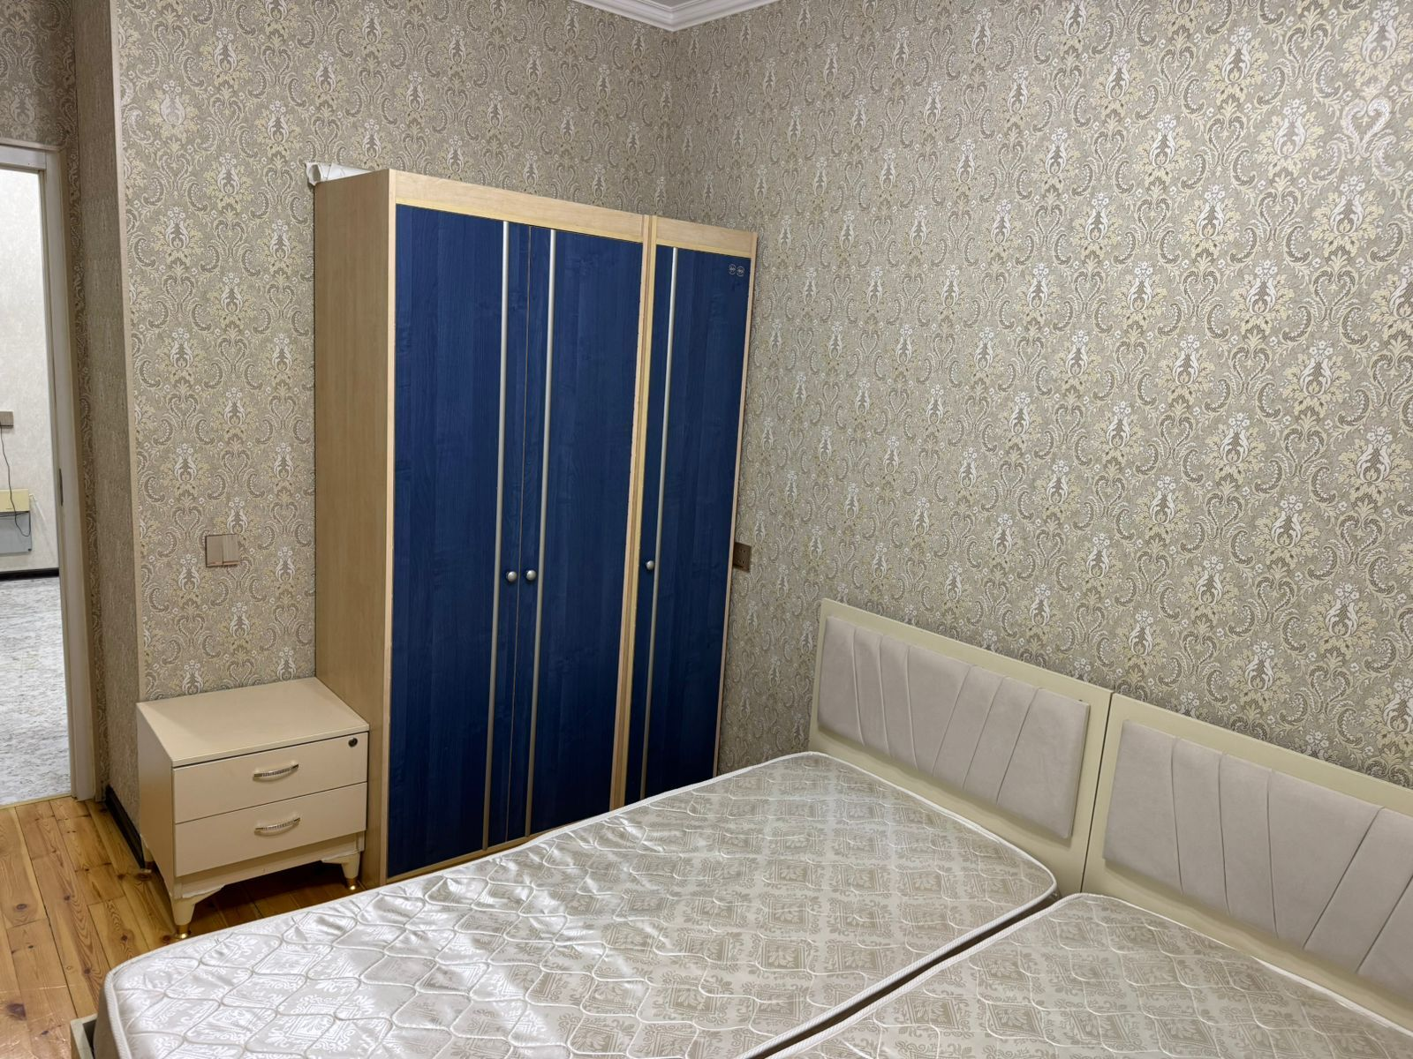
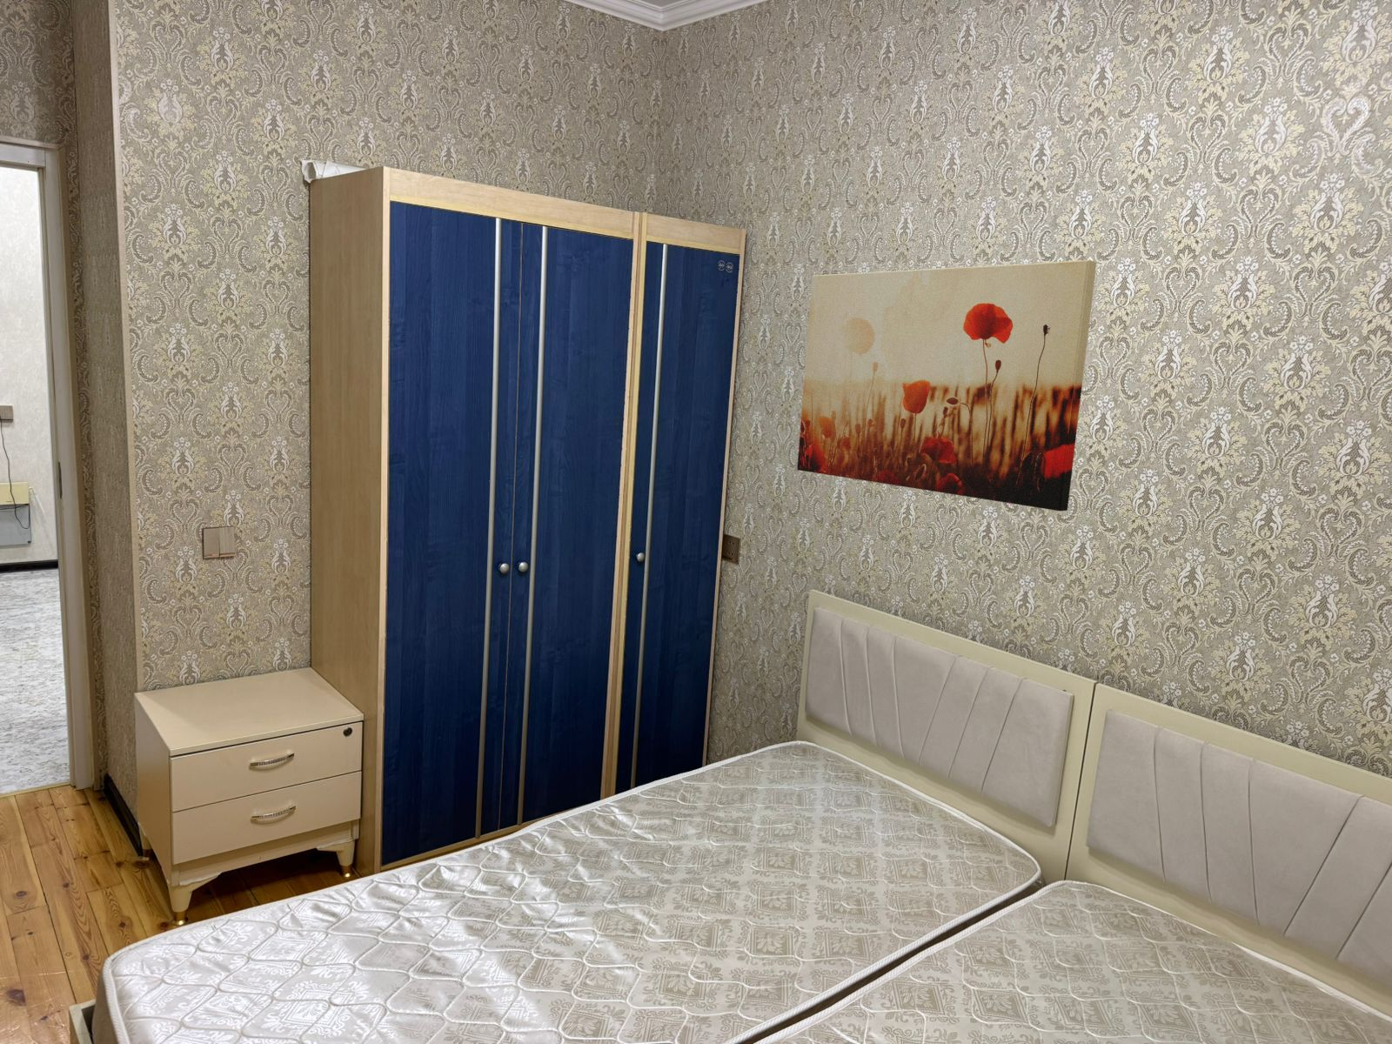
+ wall art [796,259,1097,511]
